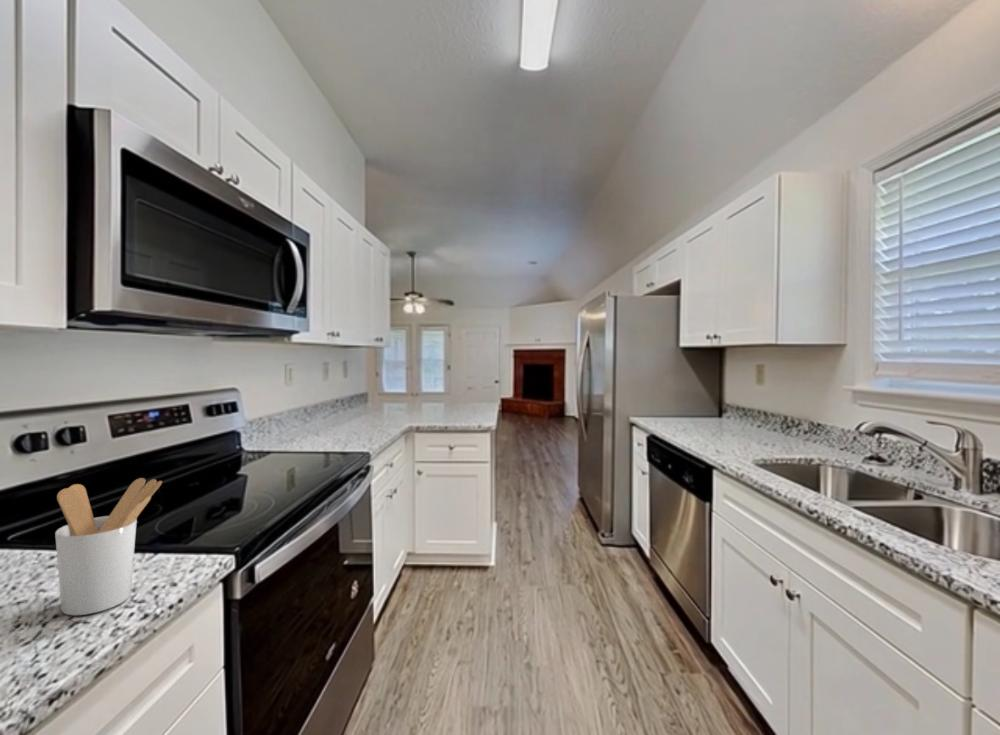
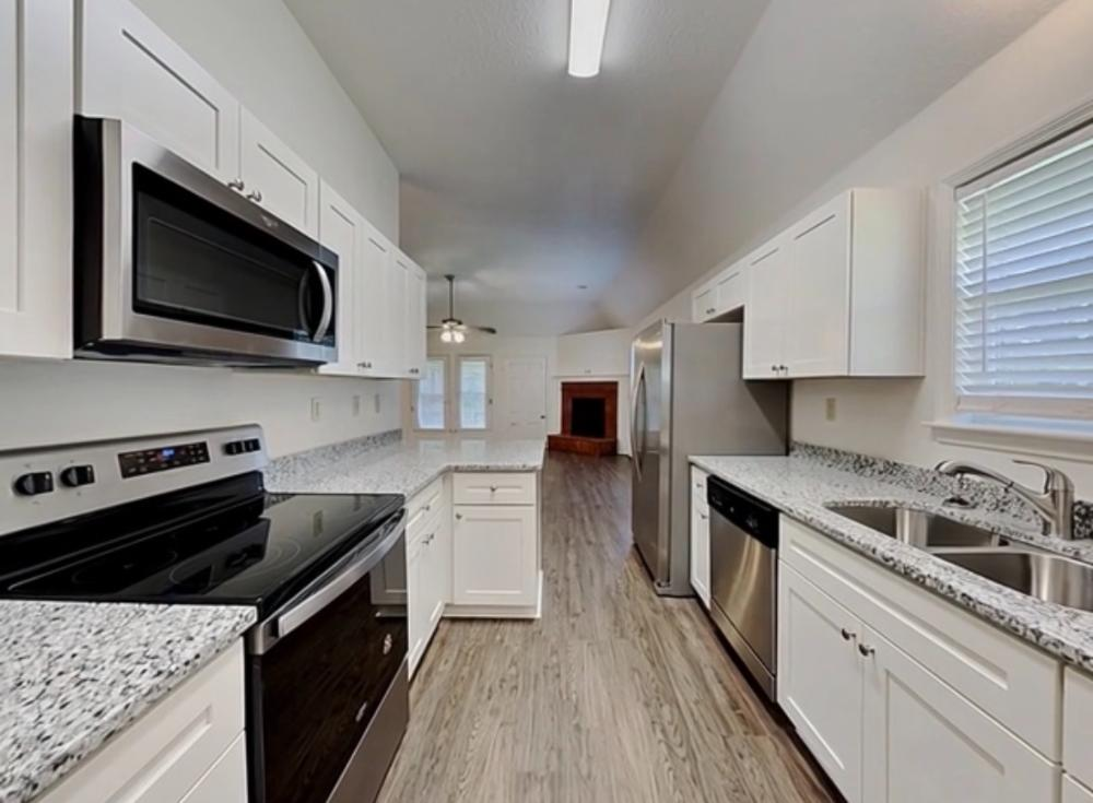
- utensil holder [54,477,163,616]
